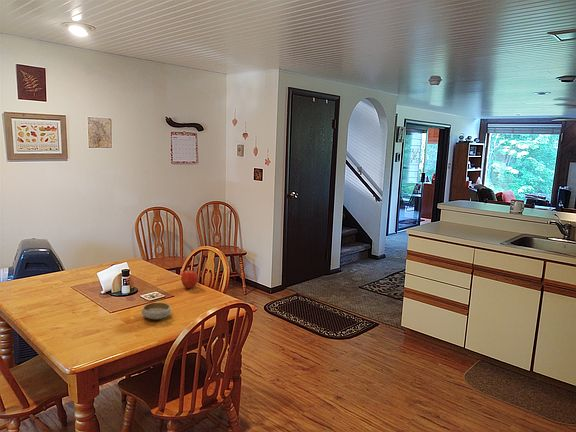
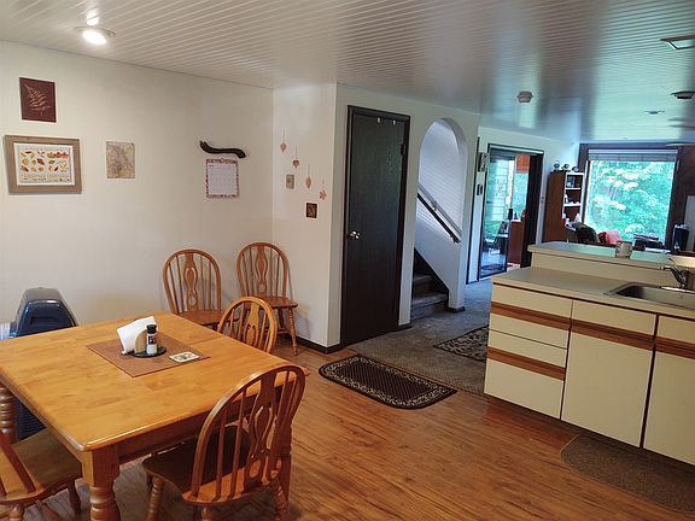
- apple [180,269,199,289]
- bowl [141,302,172,320]
